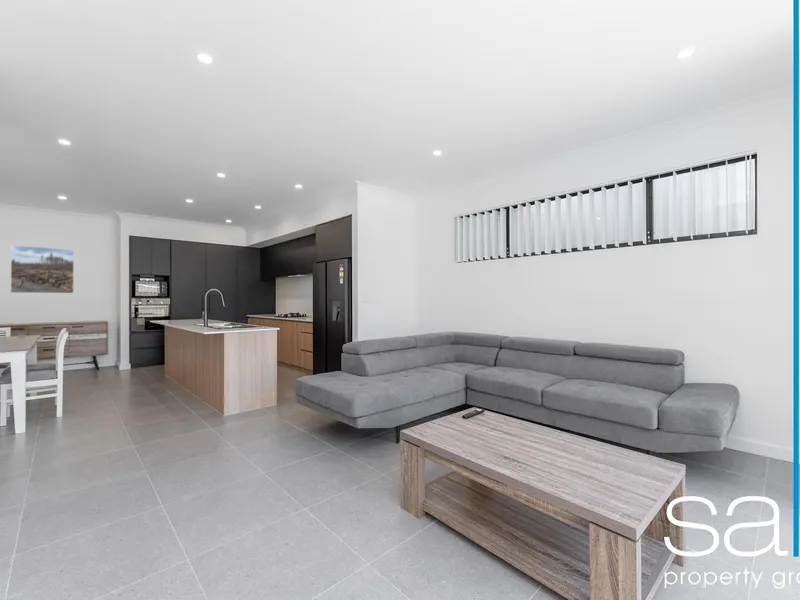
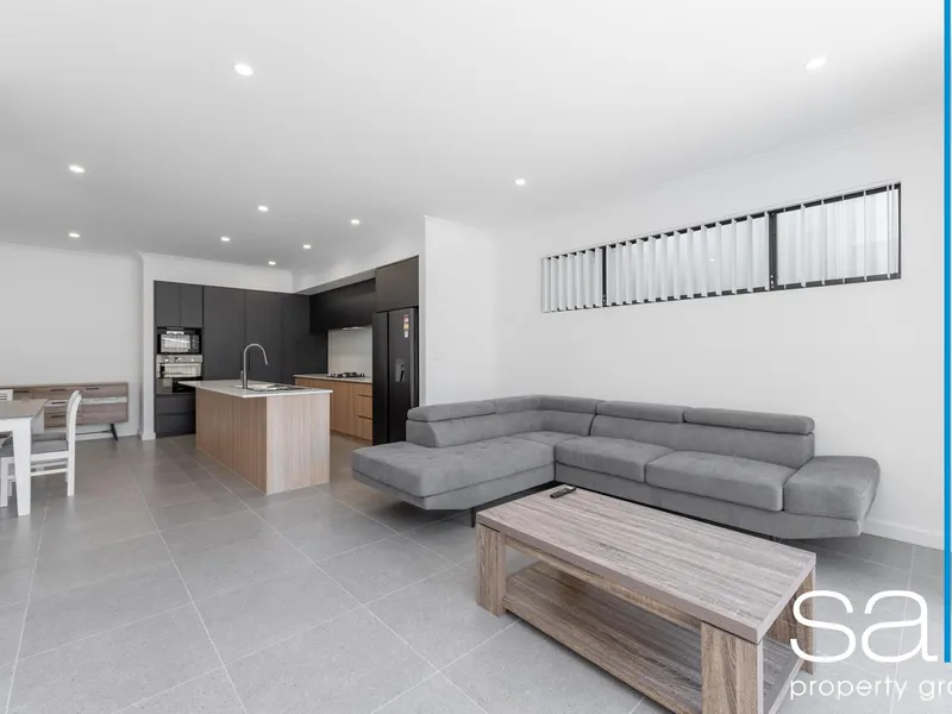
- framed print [10,244,75,294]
